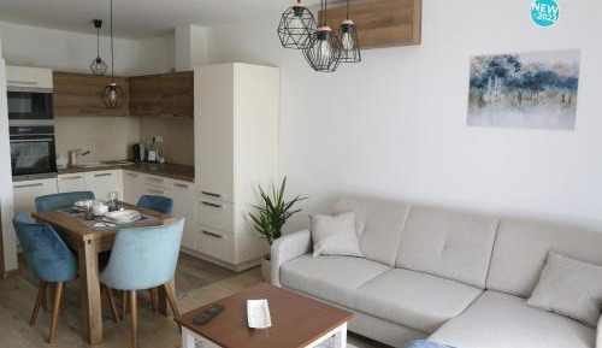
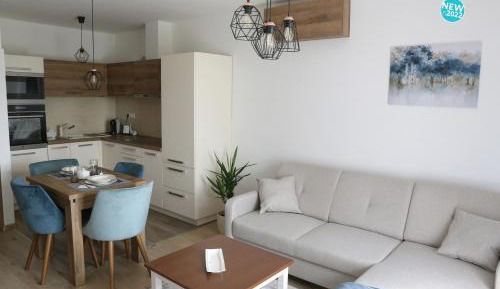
- remote control [191,303,225,325]
